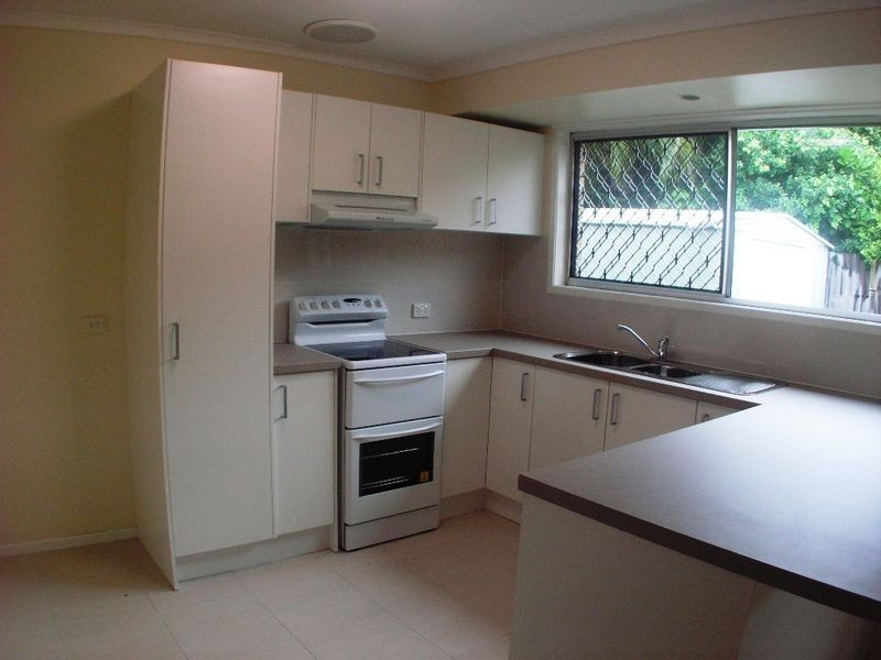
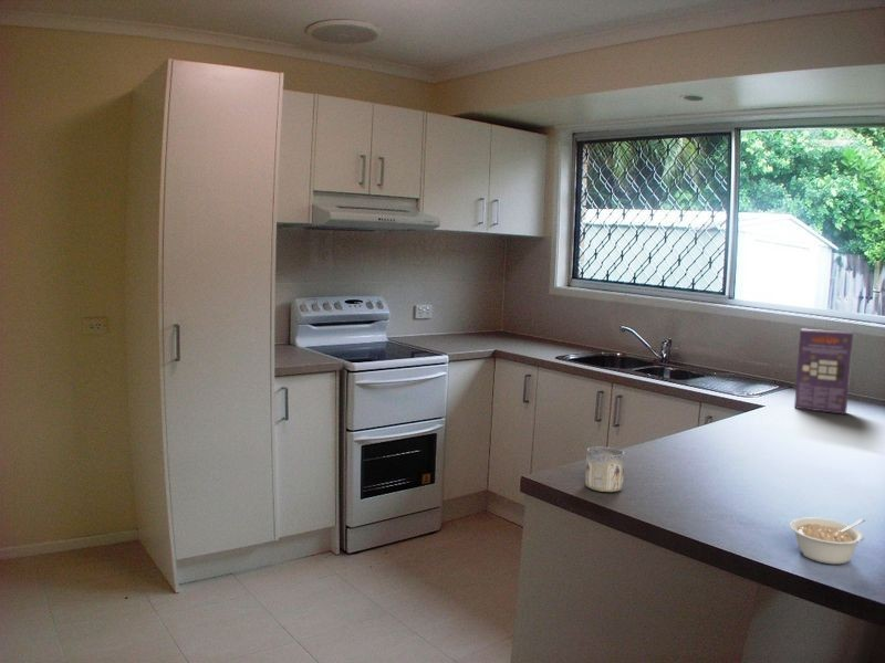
+ cereal box [793,328,854,415]
+ legume [789,517,866,565]
+ mug [584,445,626,493]
